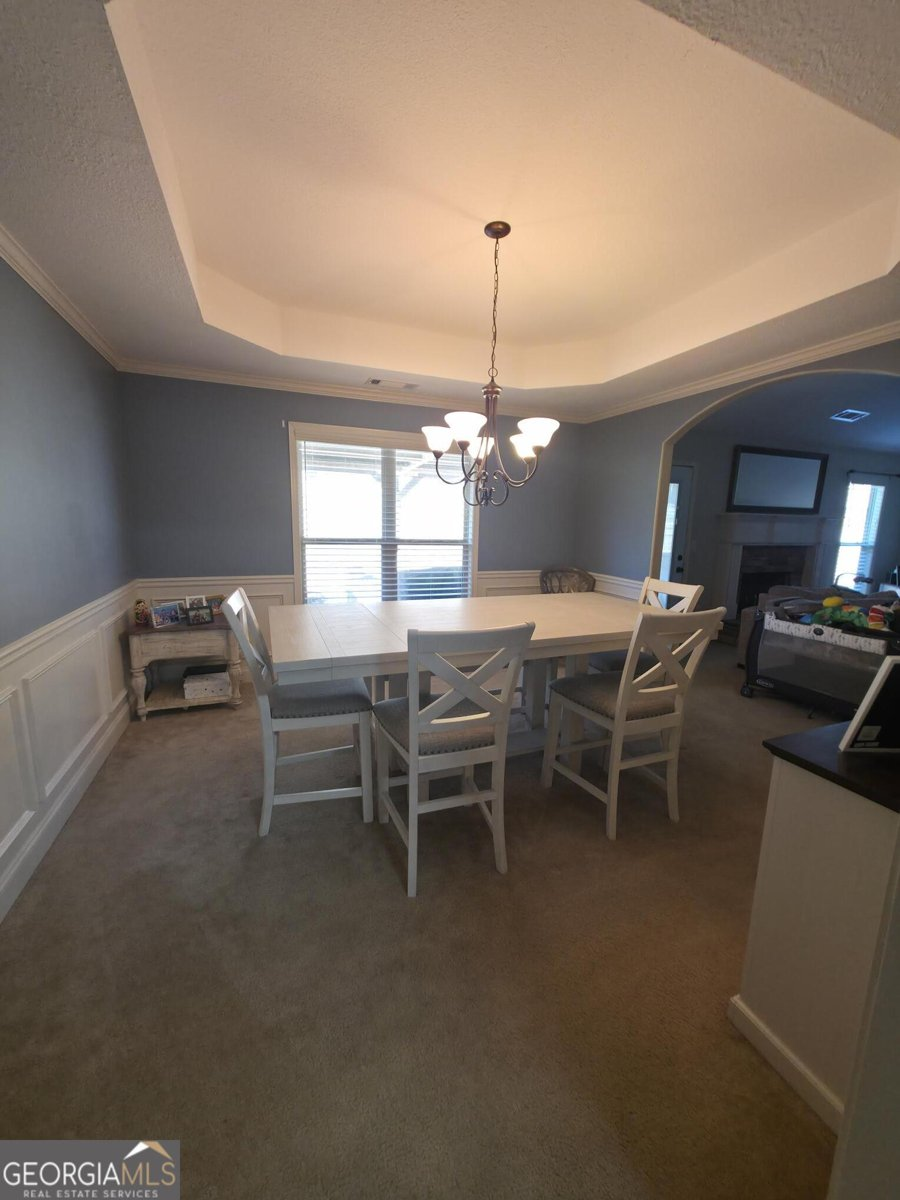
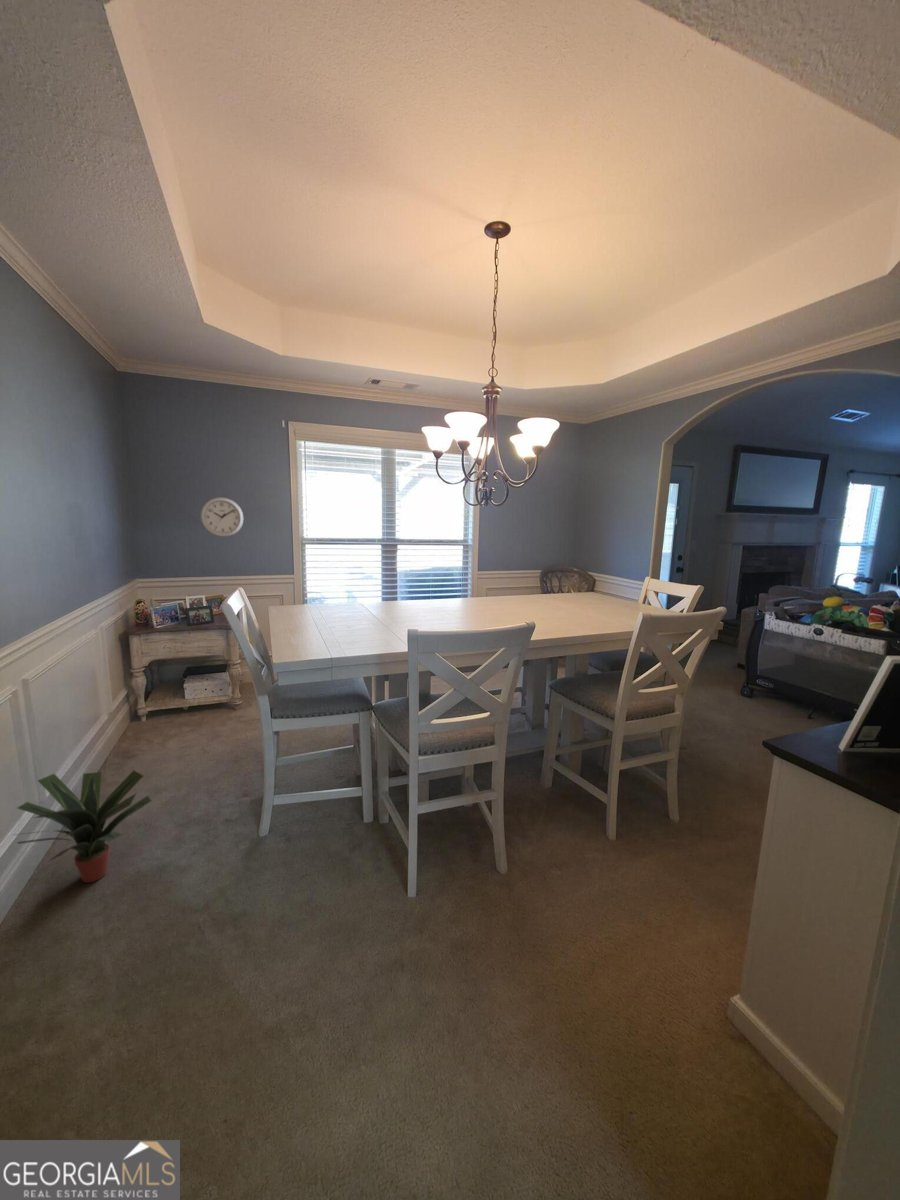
+ wall clock [199,496,245,538]
+ potted plant [13,769,152,884]
